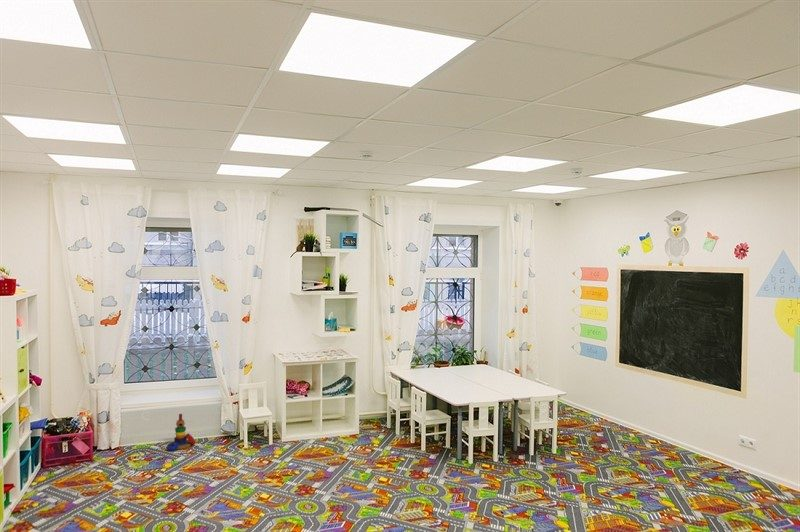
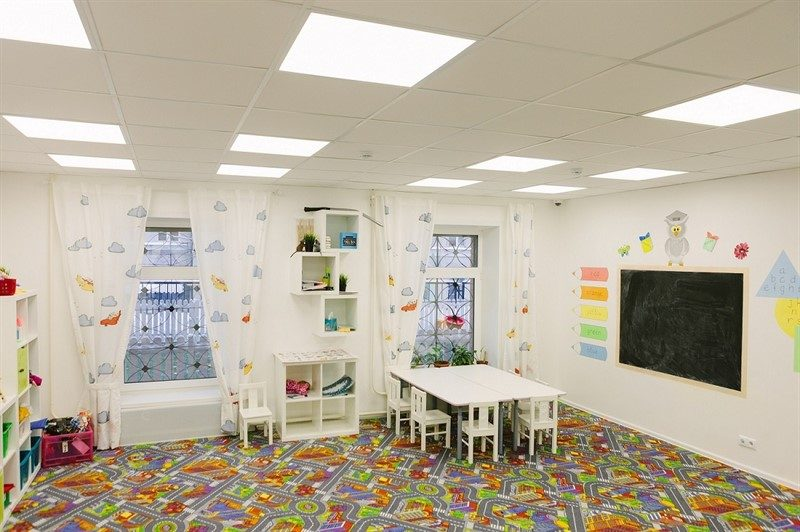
- stacking toy [166,413,196,452]
